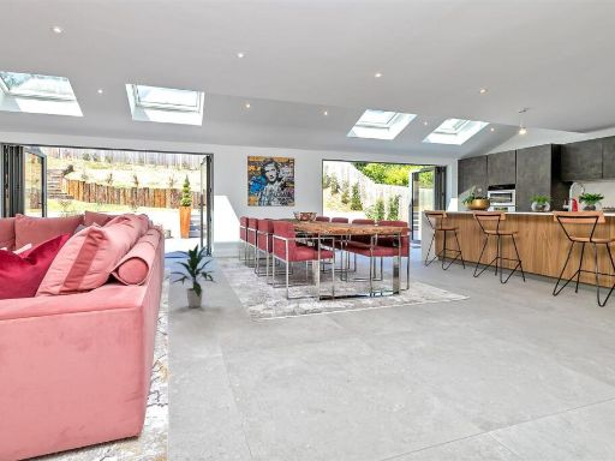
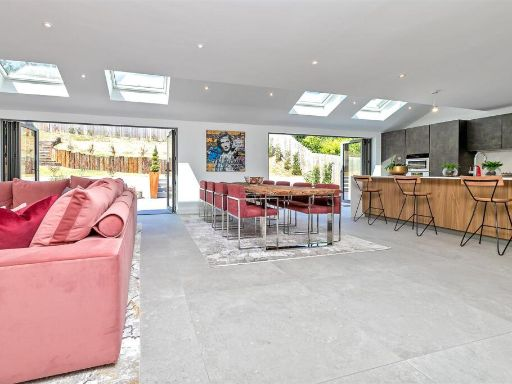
- indoor plant [169,243,217,309]
